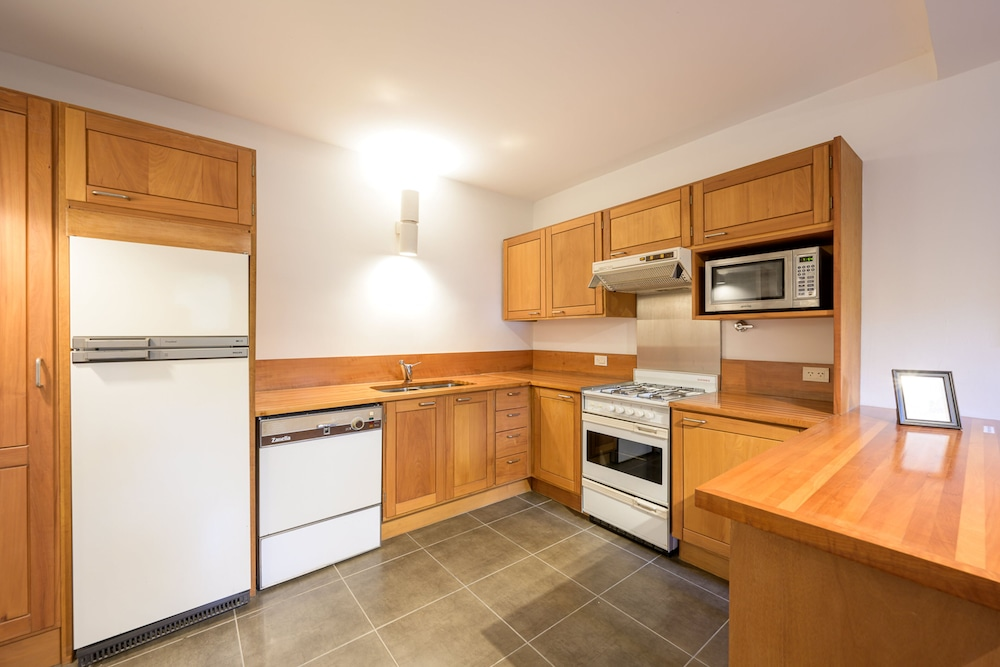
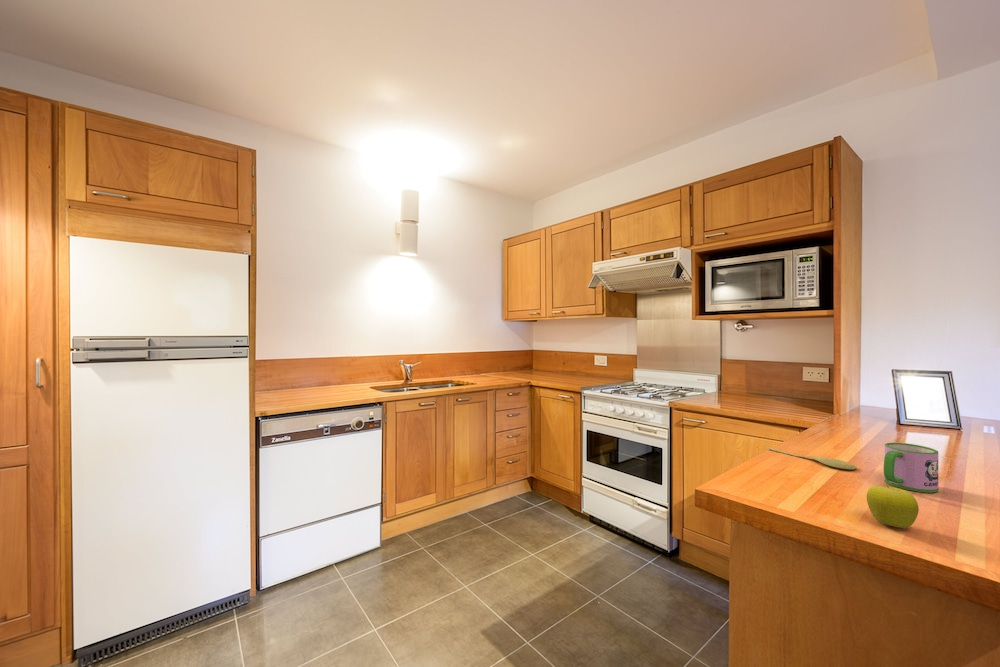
+ fruit [866,484,920,529]
+ mug [883,442,939,494]
+ spoon [765,446,857,470]
